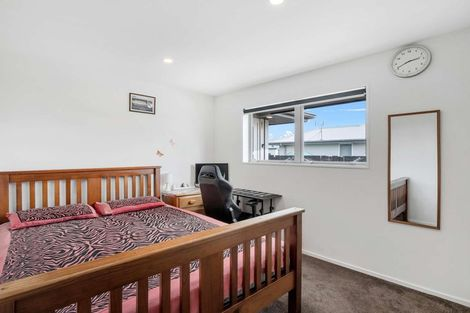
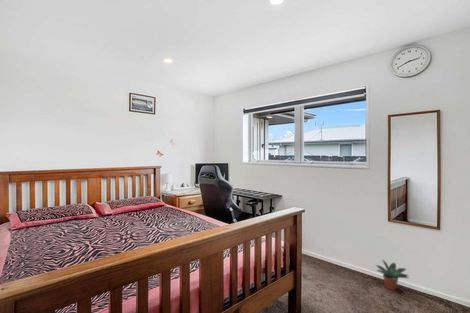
+ potted plant [375,259,410,291]
